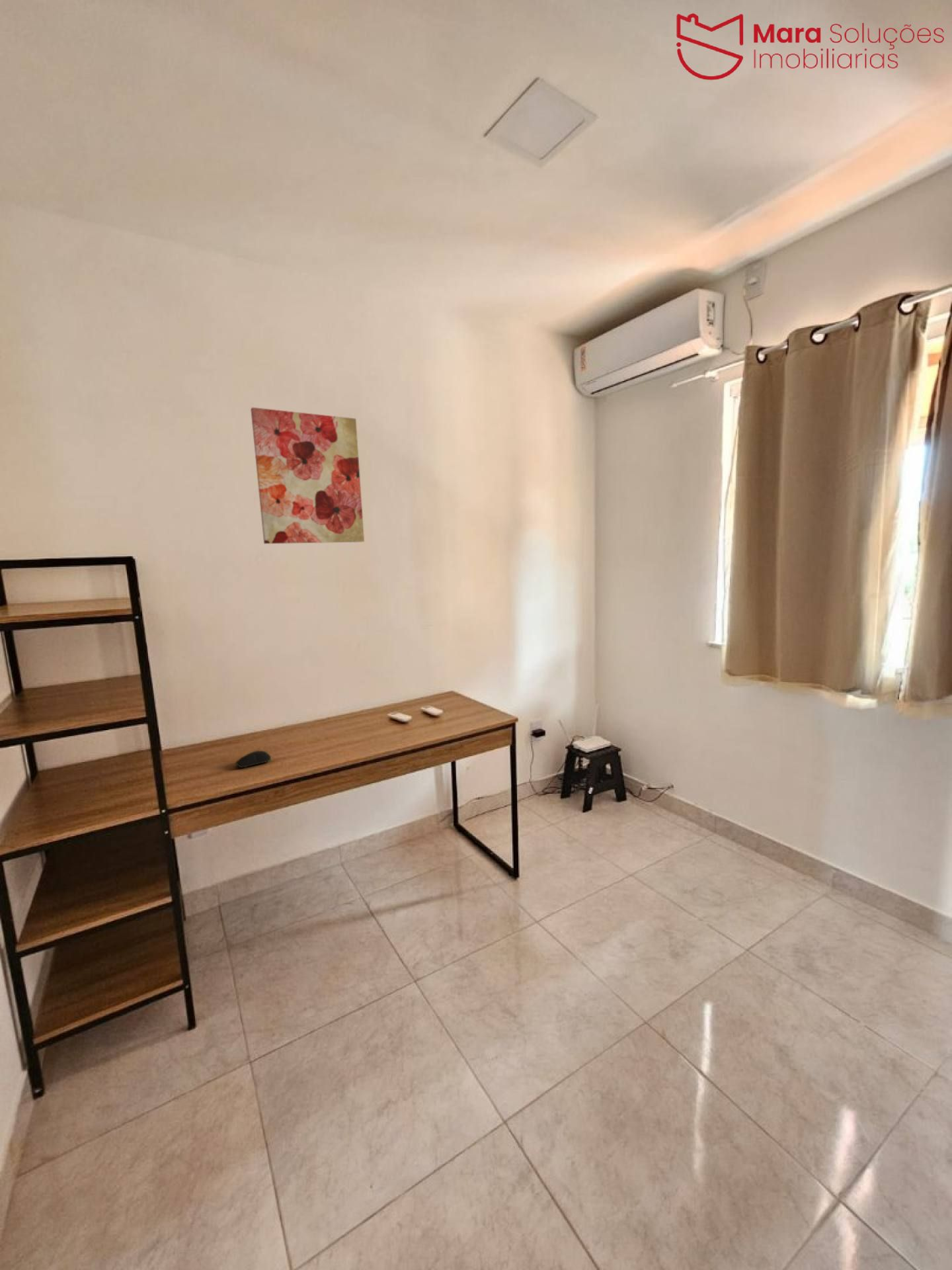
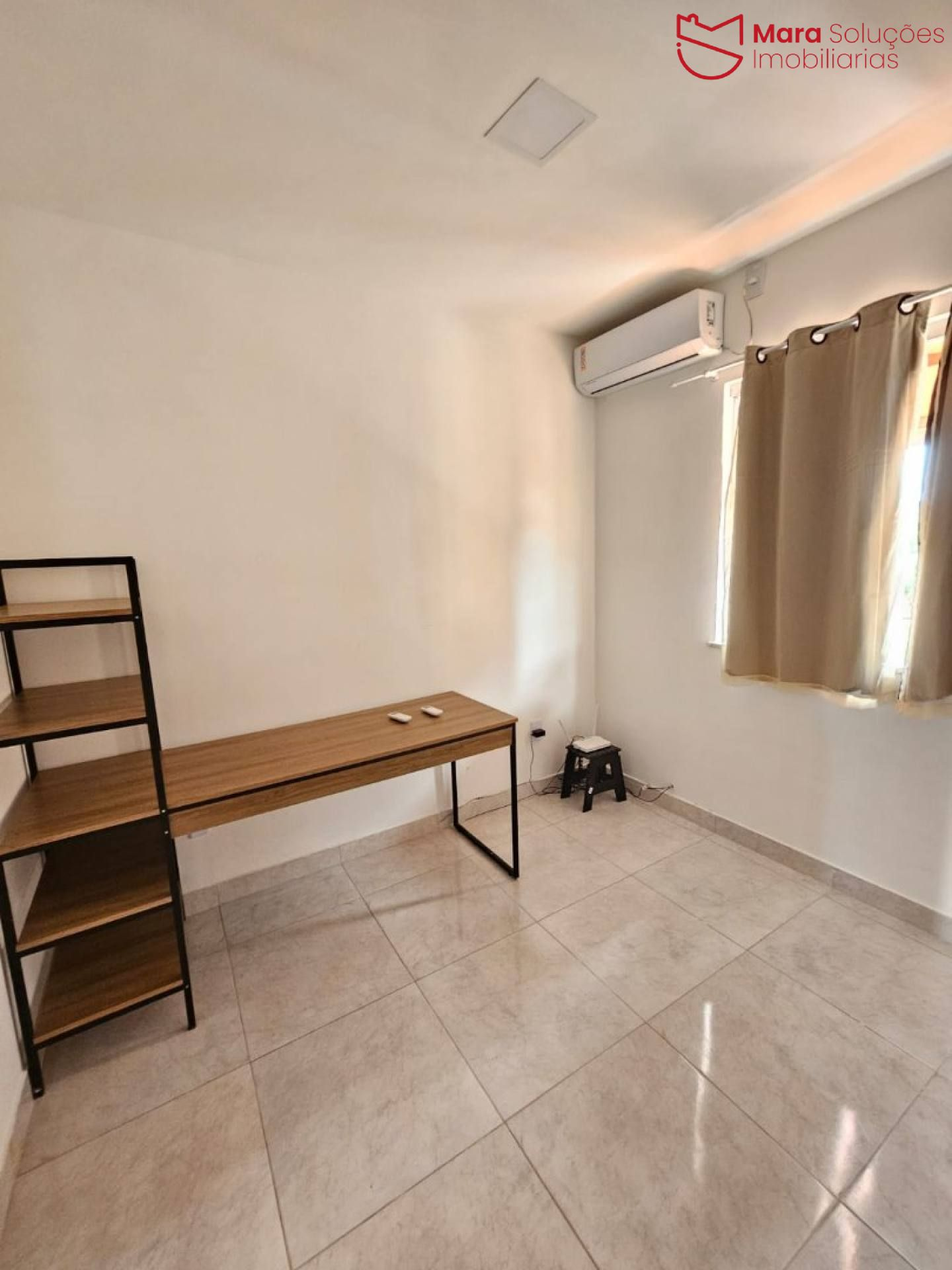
- wall art [250,407,365,544]
- computer mouse [235,750,272,769]
